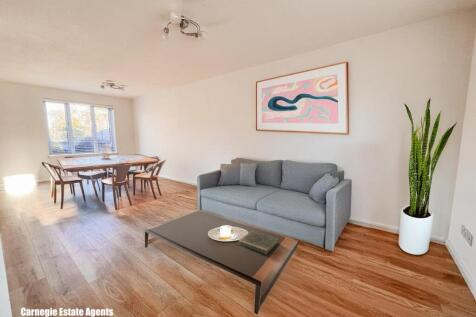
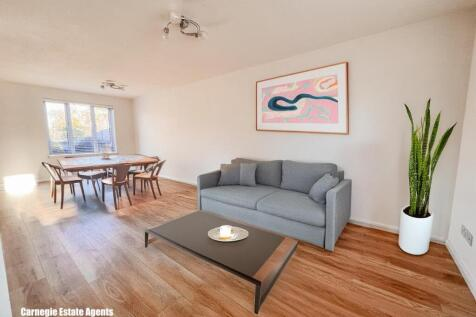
- book [238,230,279,255]
